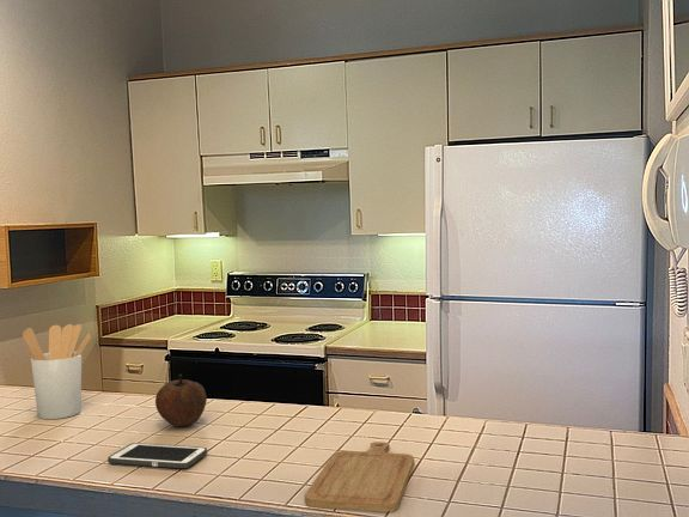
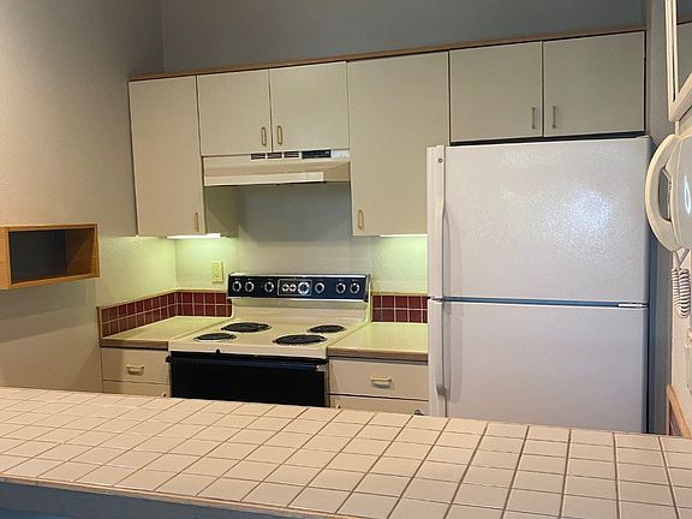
- cell phone [106,442,208,469]
- utensil holder [22,323,92,420]
- fruit [154,373,208,428]
- chopping board [304,440,415,513]
